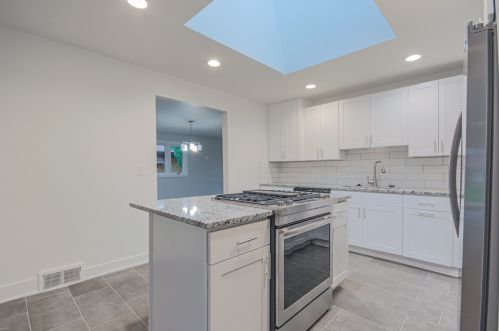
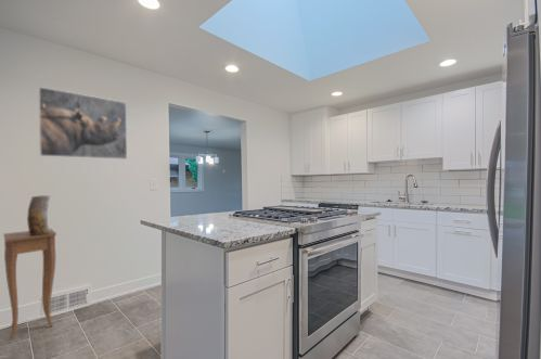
+ side table [2,228,57,341]
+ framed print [38,86,128,161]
+ vase [26,194,51,234]
